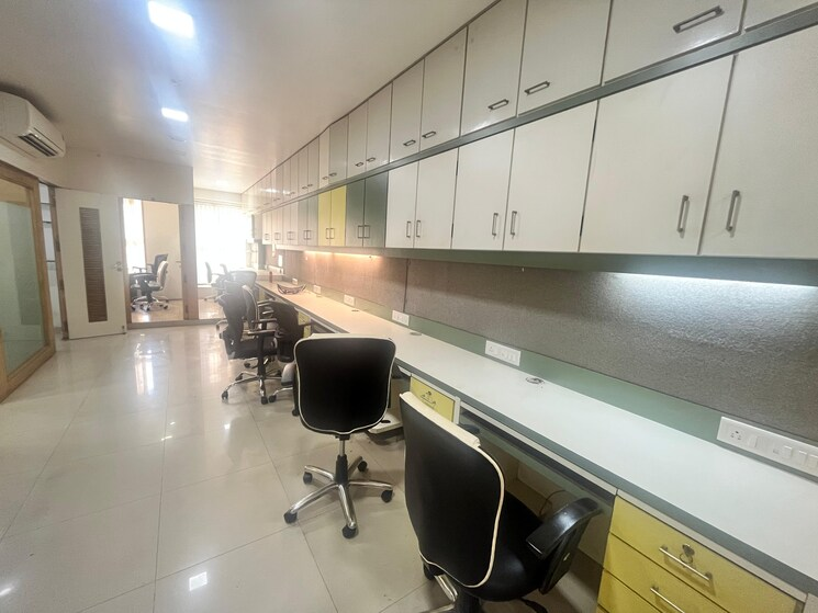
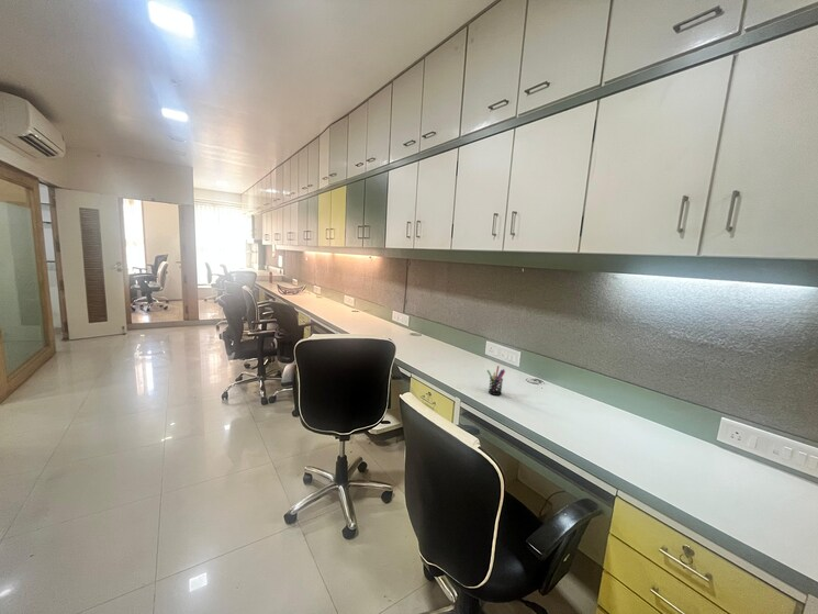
+ pen holder [486,365,506,397]
